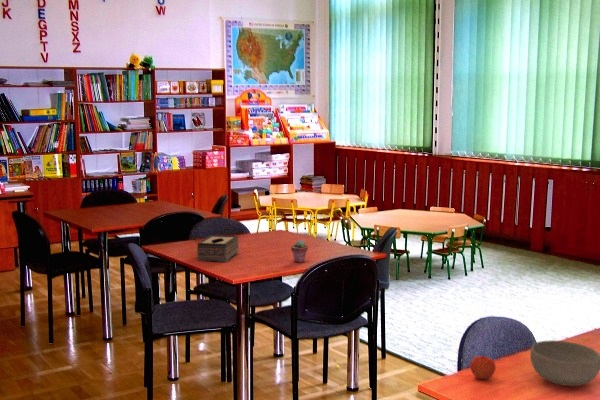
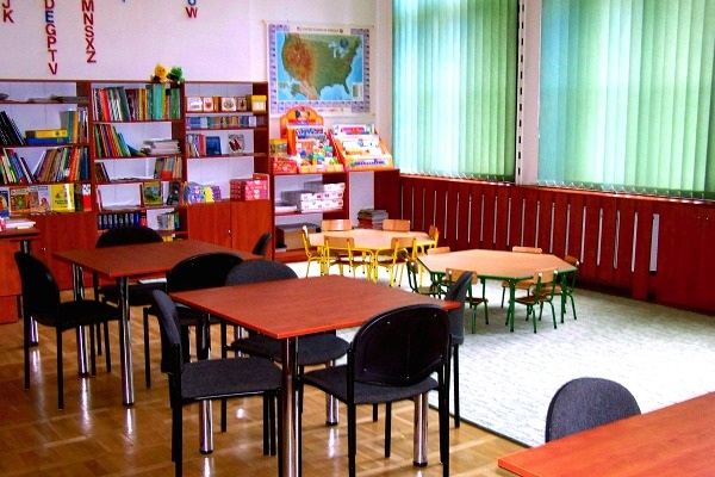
- tissue box [196,234,239,263]
- potted succulent [290,239,309,263]
- apple [469,353,497,380]
- bowl [529,339,600,387]
